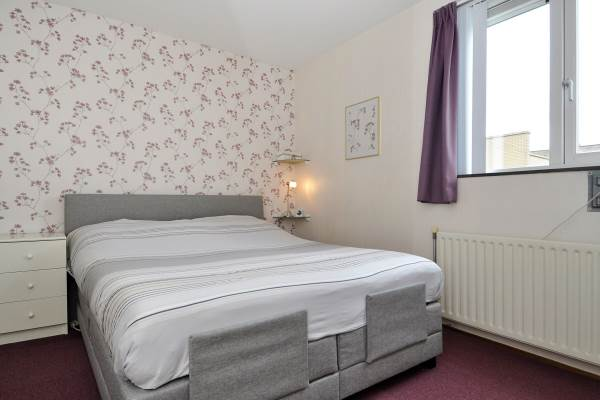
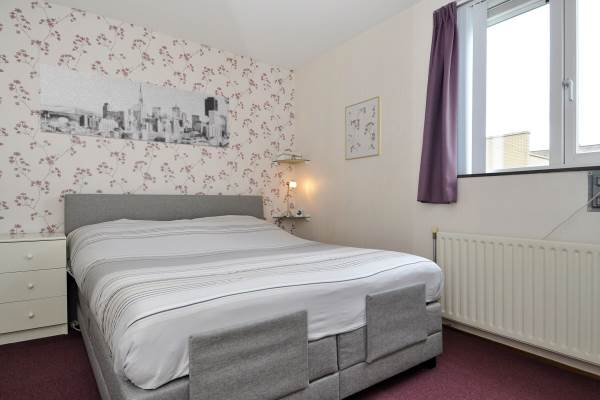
+ wall art [39,63,230,149]
